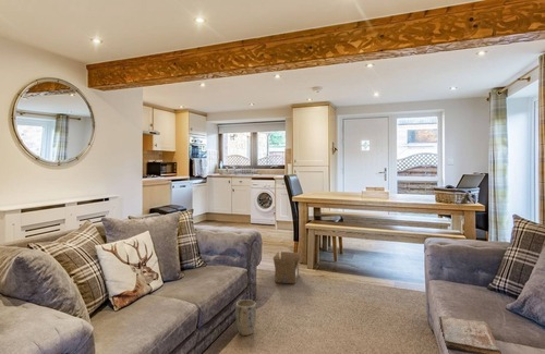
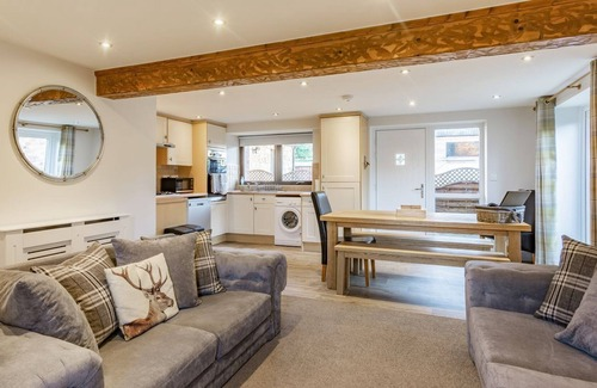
- cardboard box [272,251,303,284]
- book [438,315,502,354]
- plant pot [234,298,257,337]
